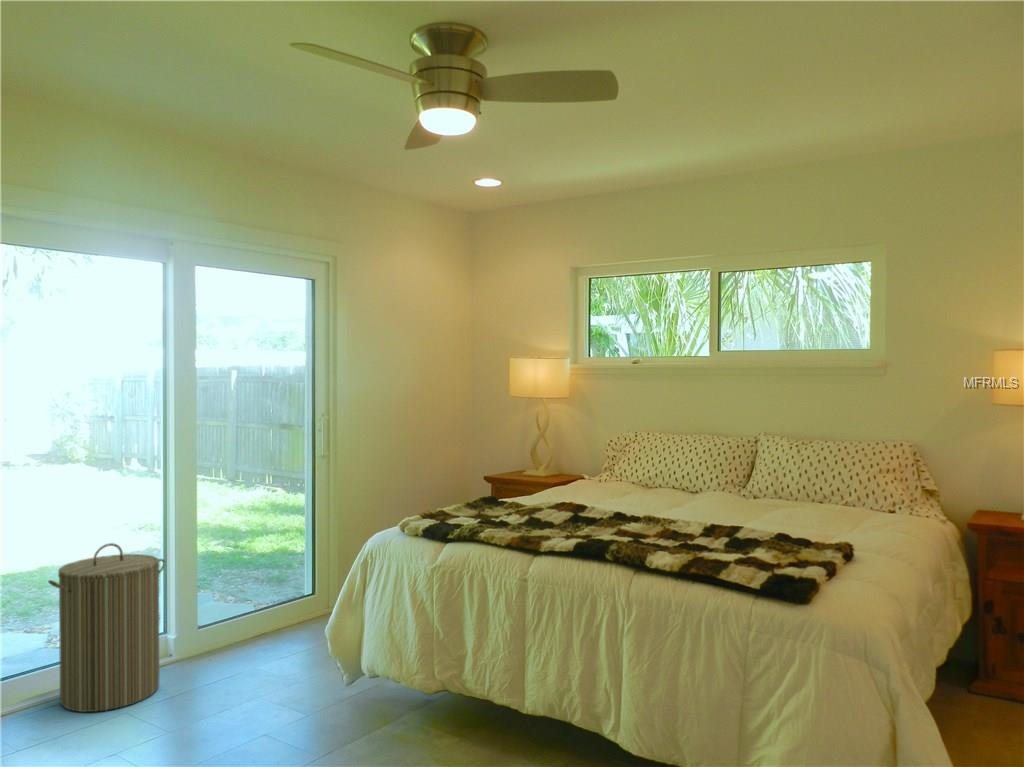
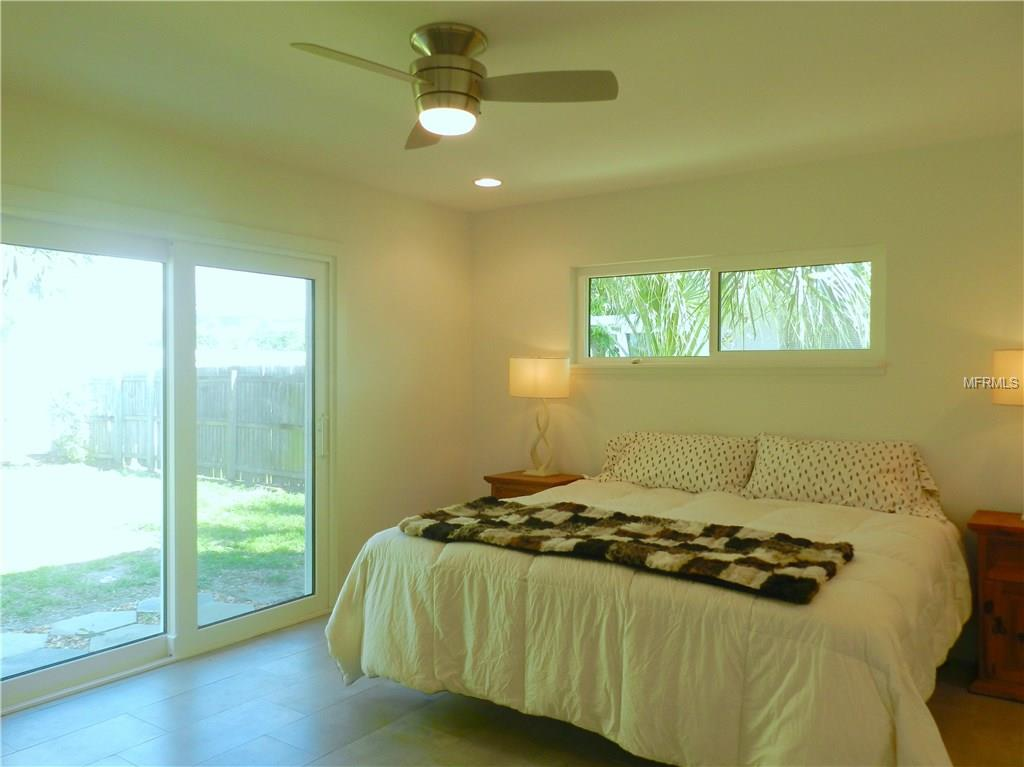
- laundry hamper [47,542,167,713]
